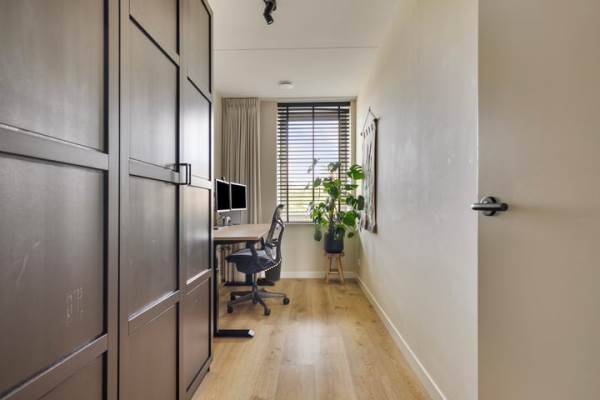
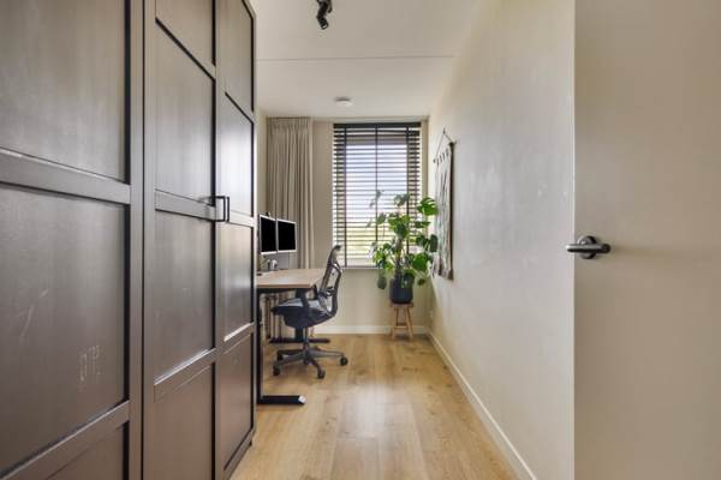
- wastebasket [264,256,283,283]
